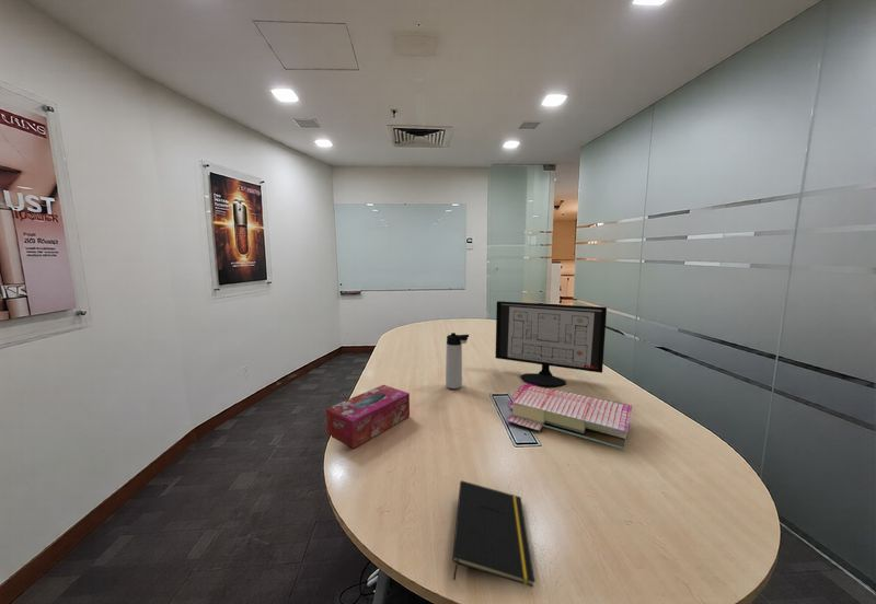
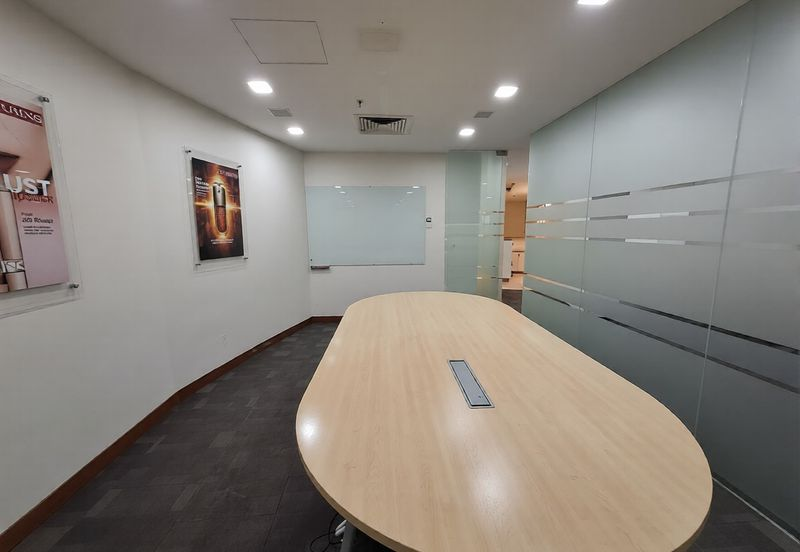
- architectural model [505,383,633,451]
- thermos bottle [445,332,470,390]
- computer monitor [495,300,608,388]
- notepad [451,479,535,589]
- tissue box [325,384,411,450]
